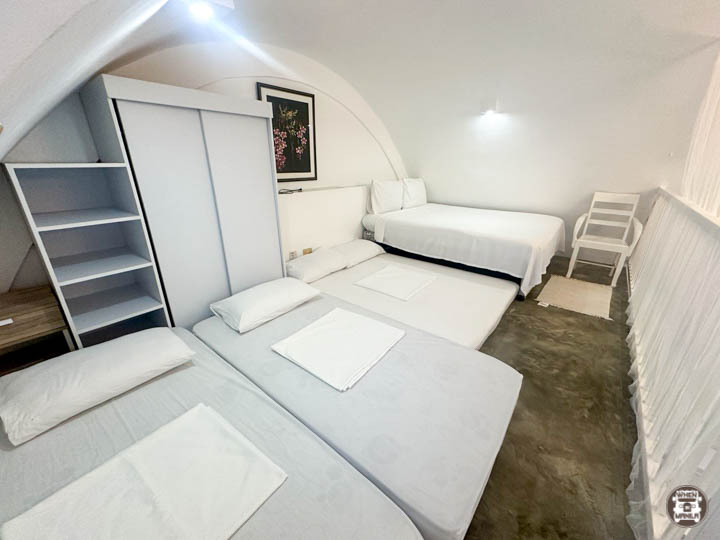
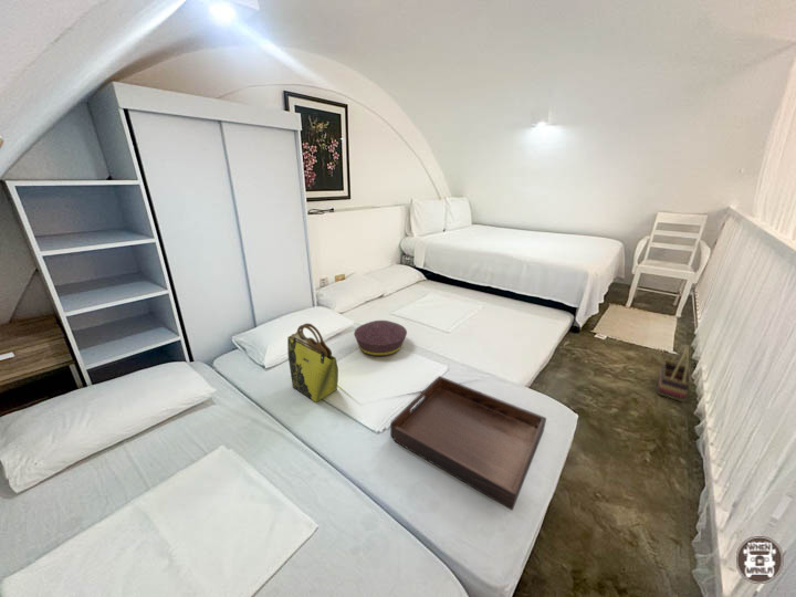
+ cushion [353,320,408,357]
+ serving tray [389,375,547,512]
+ tote bag [286,323,339,404]
+ basket [657,344,693,404]
